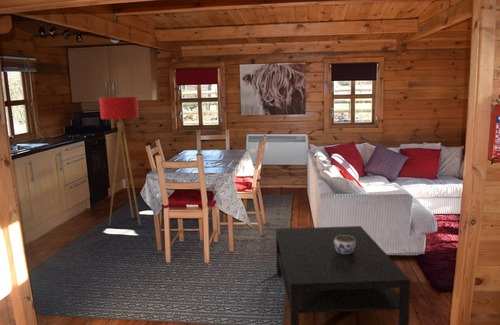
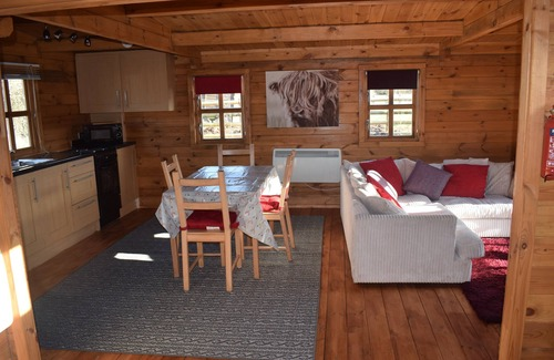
- jar [334,235,356,254]
- floor lamp [98,96,142,227]
- coffee table [275,225,411,325]
